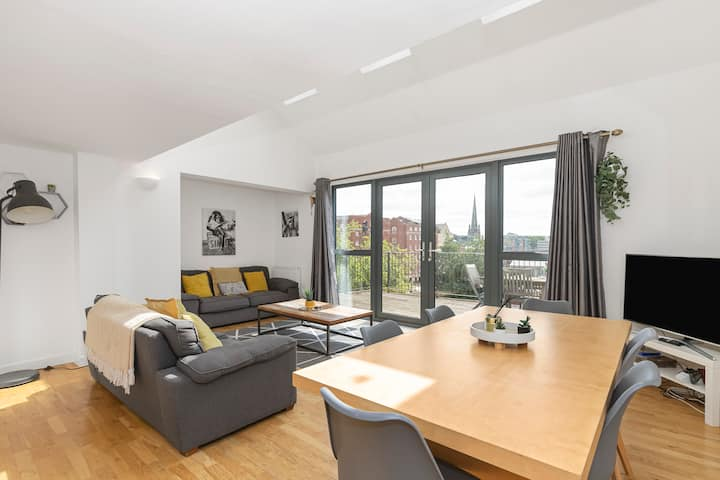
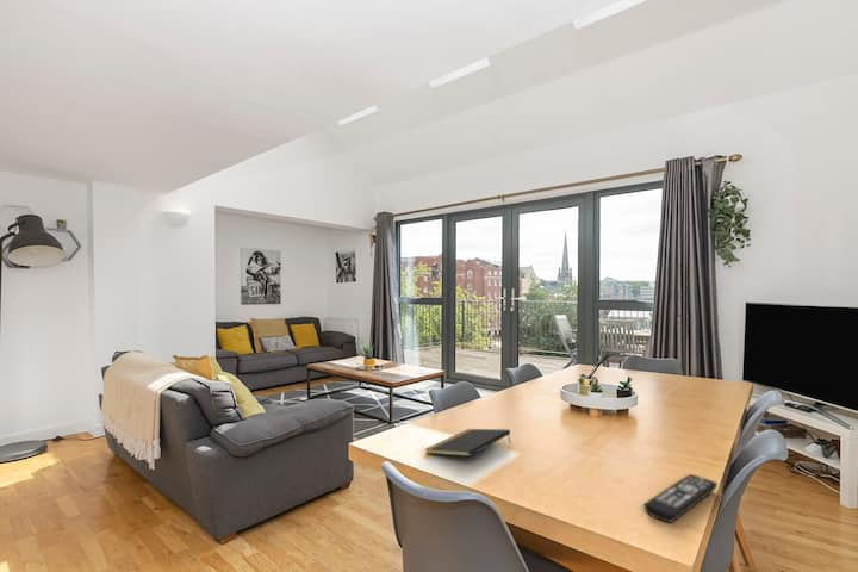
+ notepad [424,428,512,458]
+ remote control [642,473,719,523]
